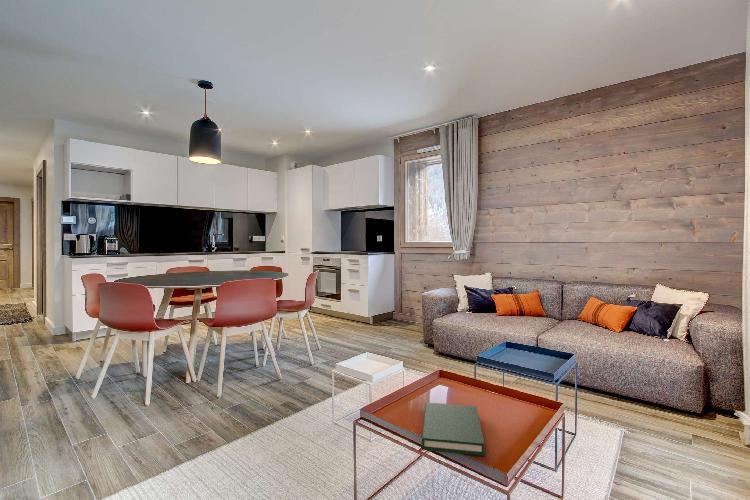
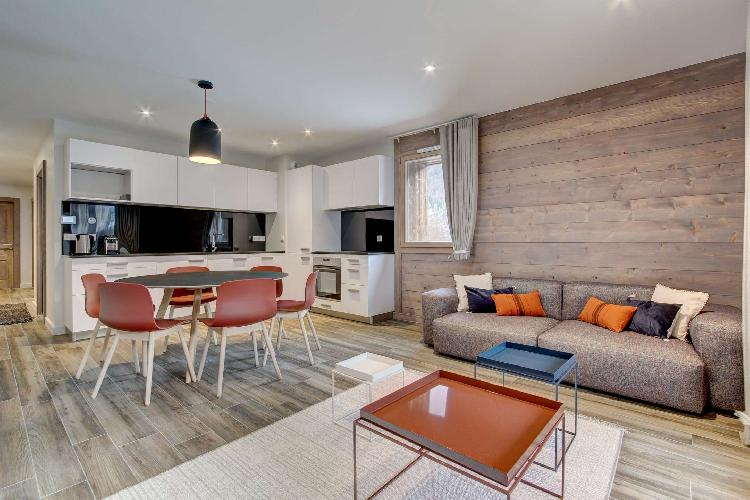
- hardback book [421,401,485,457]
